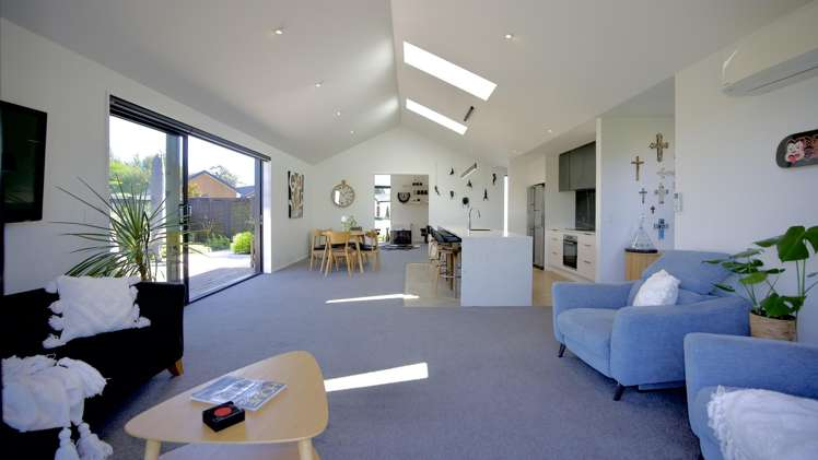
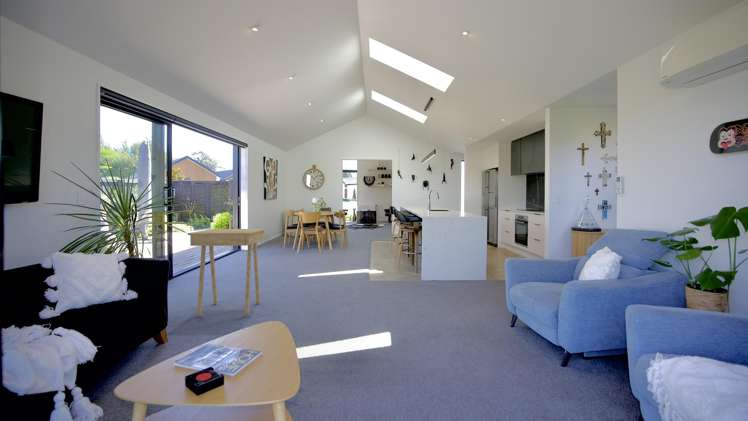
+ side table [187,228,267,317]
